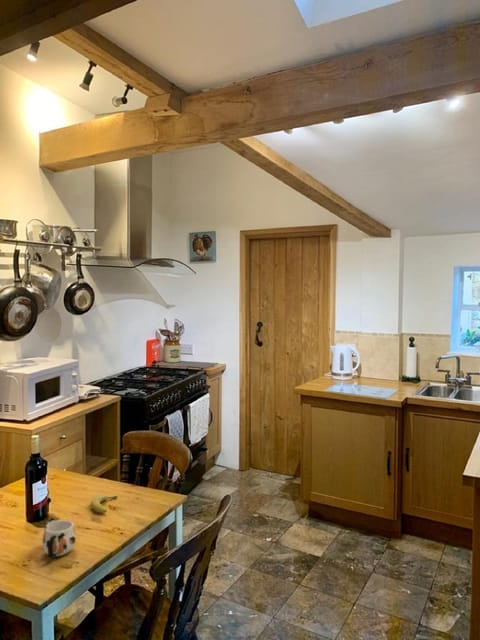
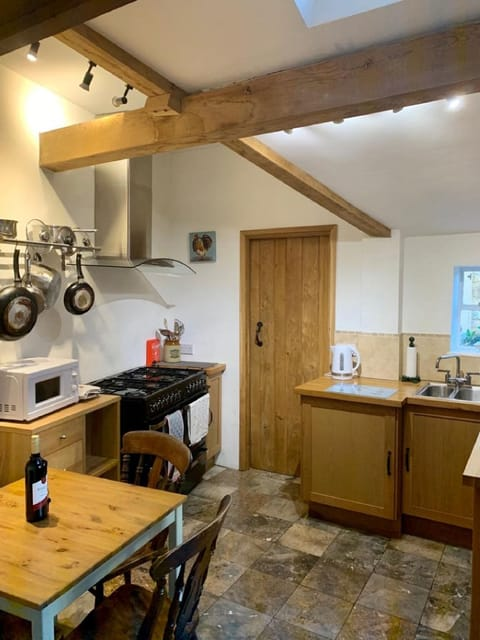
- mug [41,517,77,560]
- fruit [90,494,118,514]
